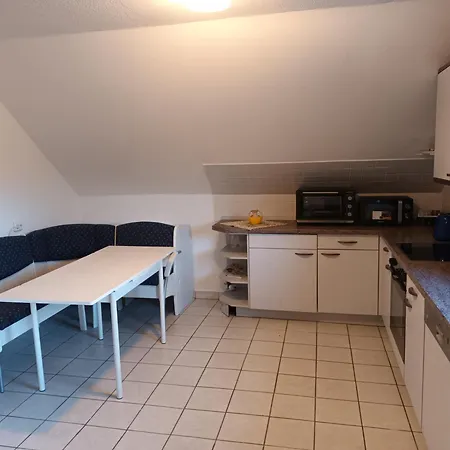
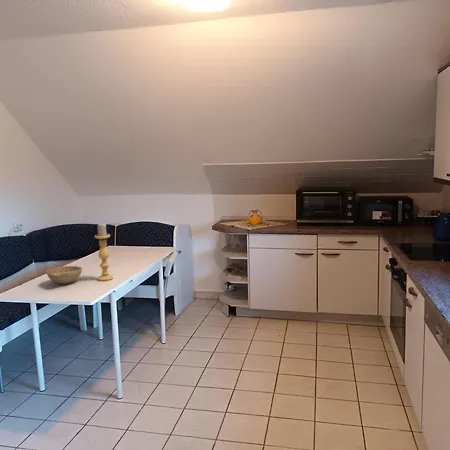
+ candle holder [94,222,114,282]
+ decorative bowl [45,265,83,285]
